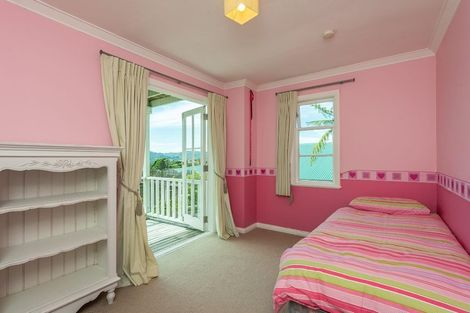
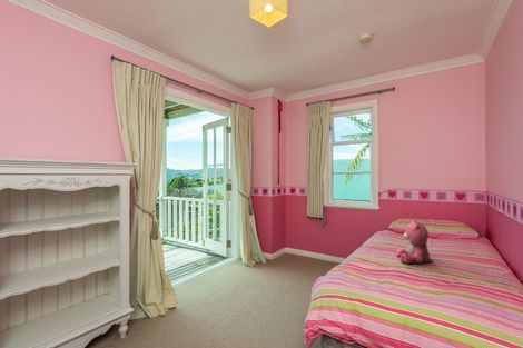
+ teddy bear [395,219,434,265]
